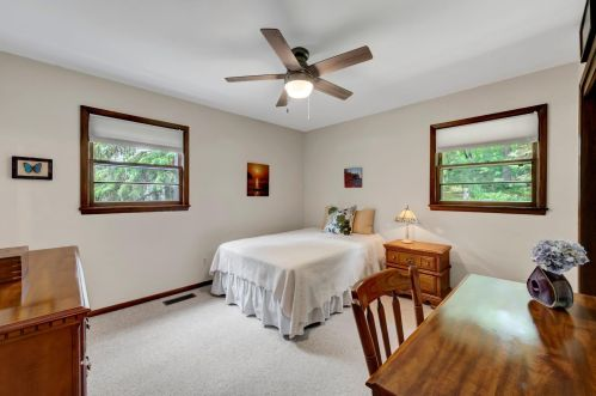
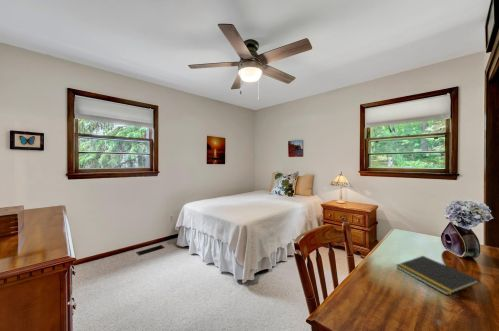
+ notepad [395,255,481,296]
